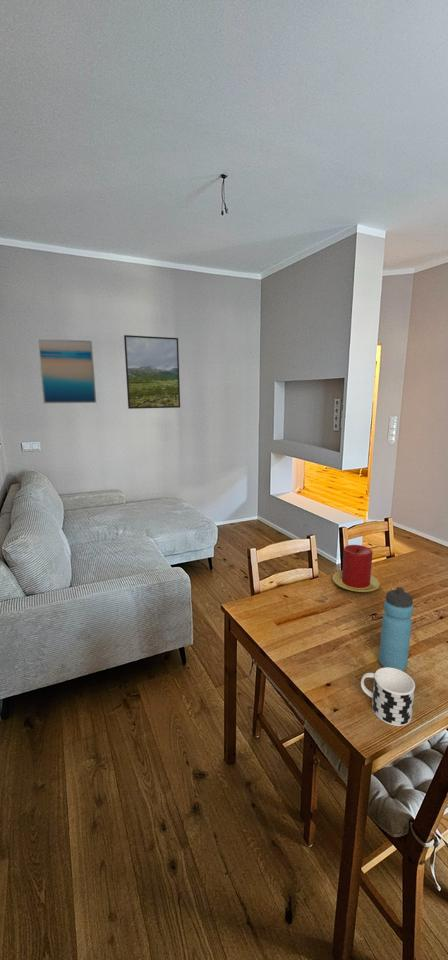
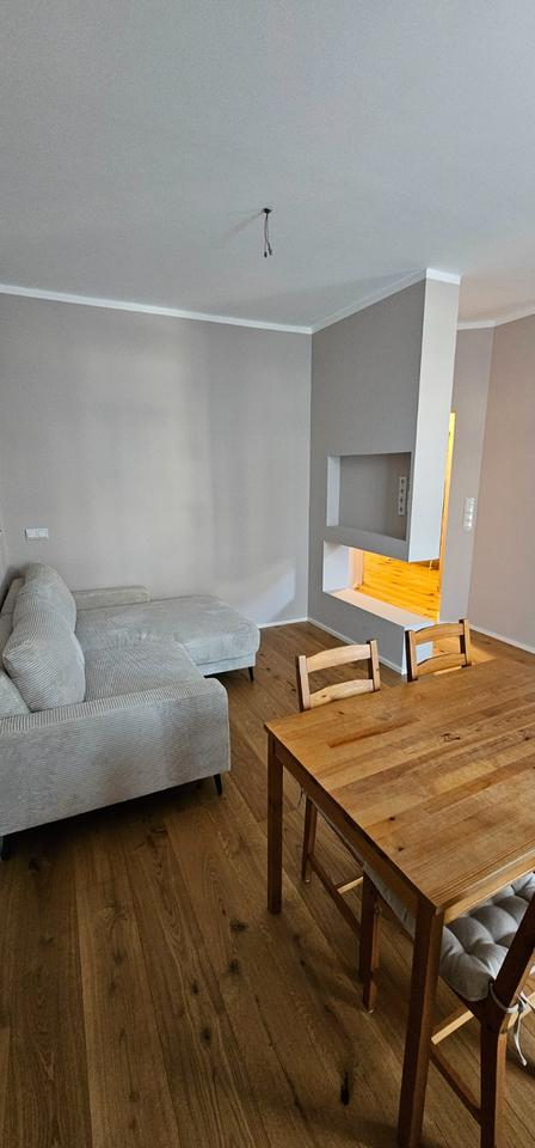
- wall art [36,337,97,404]
- water bottle [378,586,414,672]
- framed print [123,334,181,410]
- candle [332,544,381,593]
- cup [360,667,416,727]
